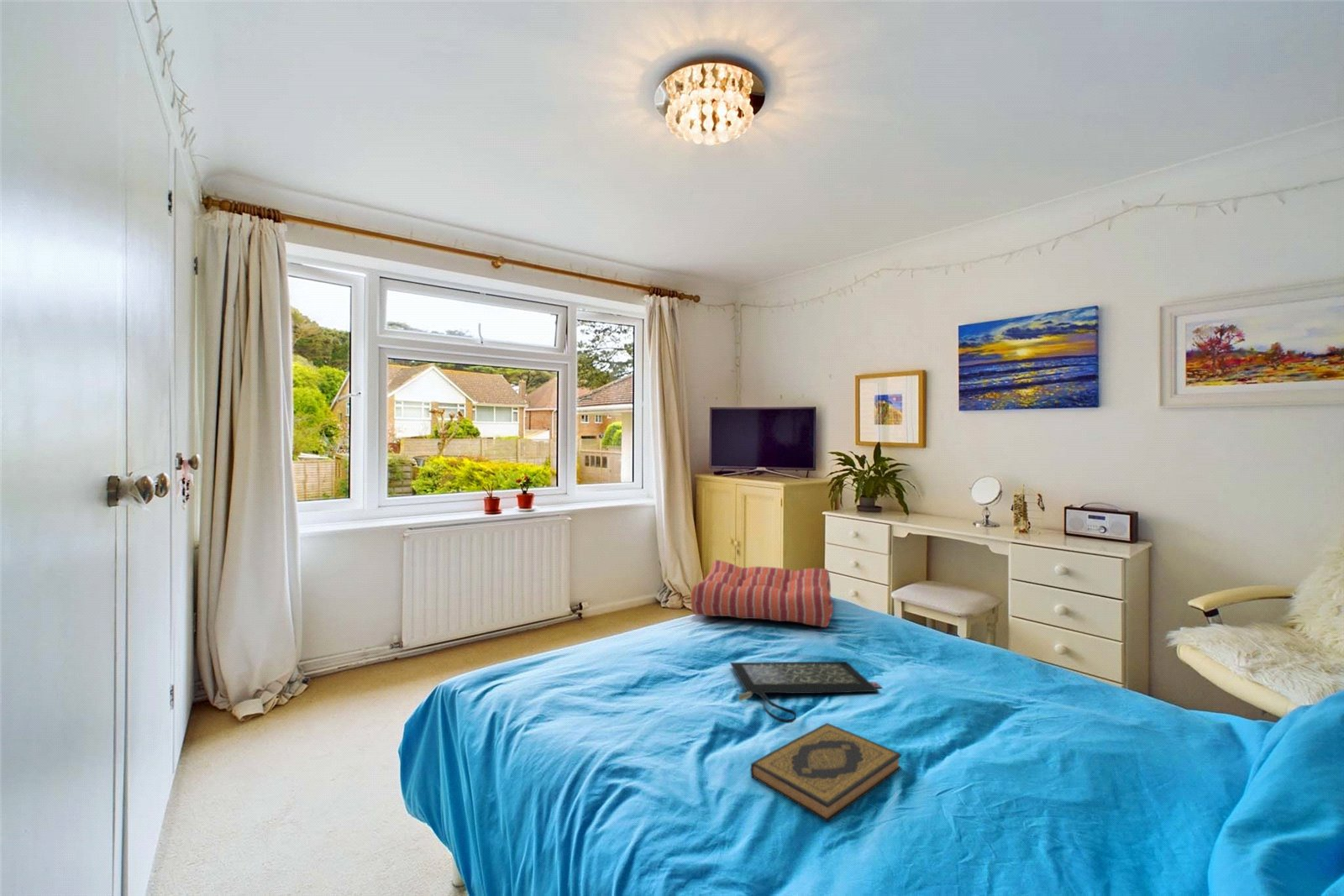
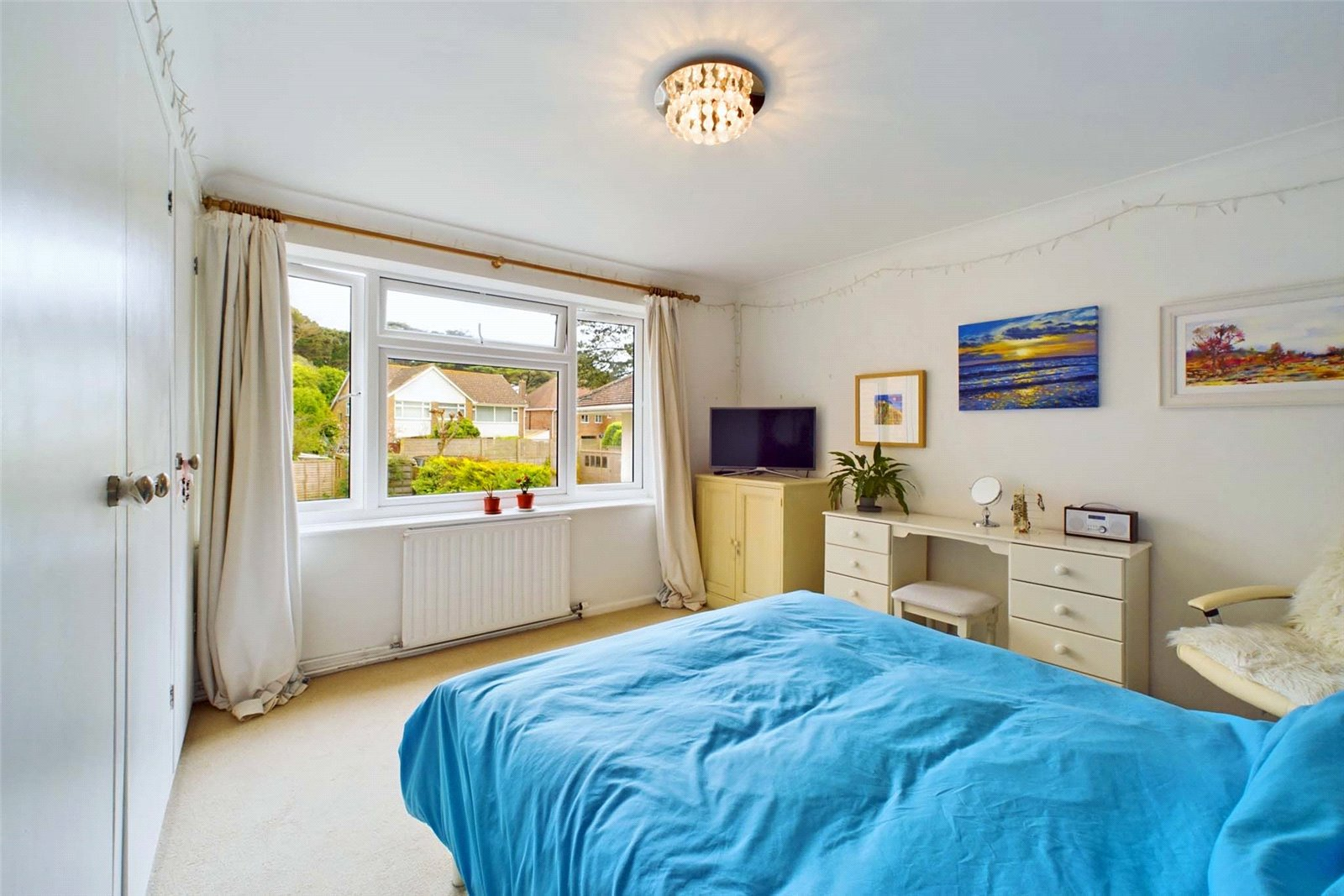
- seat cushion [690,559,834,628]
- hardback book [749,722,902,823]
- clutch bag [729,661,883,724]
